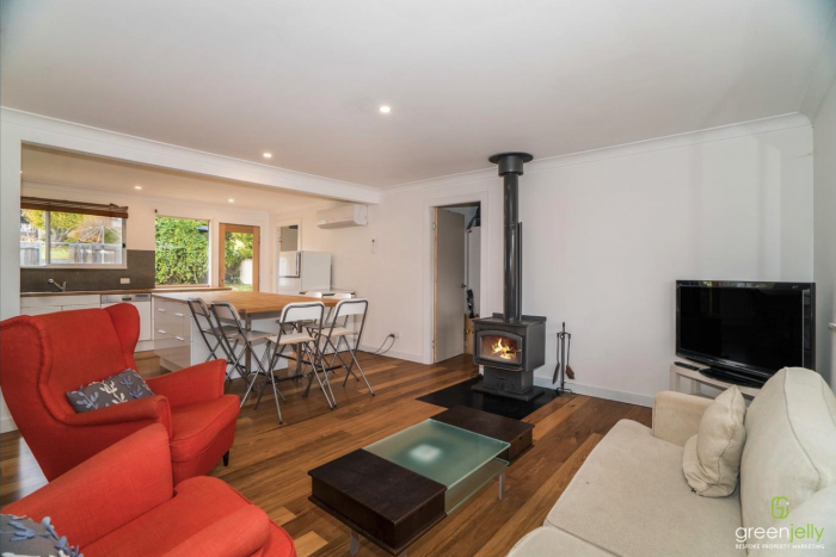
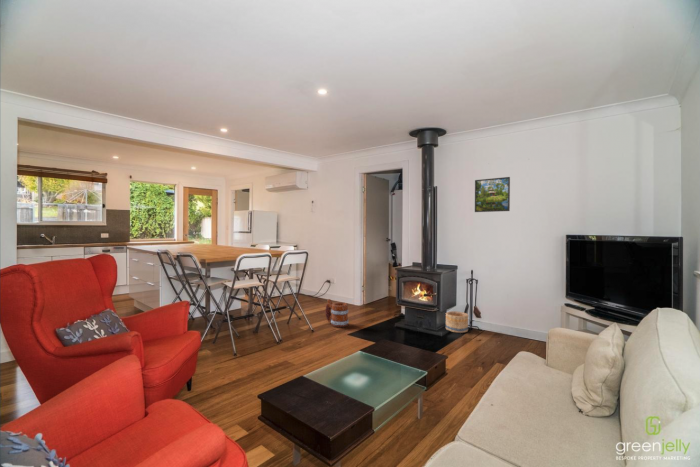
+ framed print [474,176,511,213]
+ basket [445,310,470,334]
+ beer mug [324,298,350,328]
